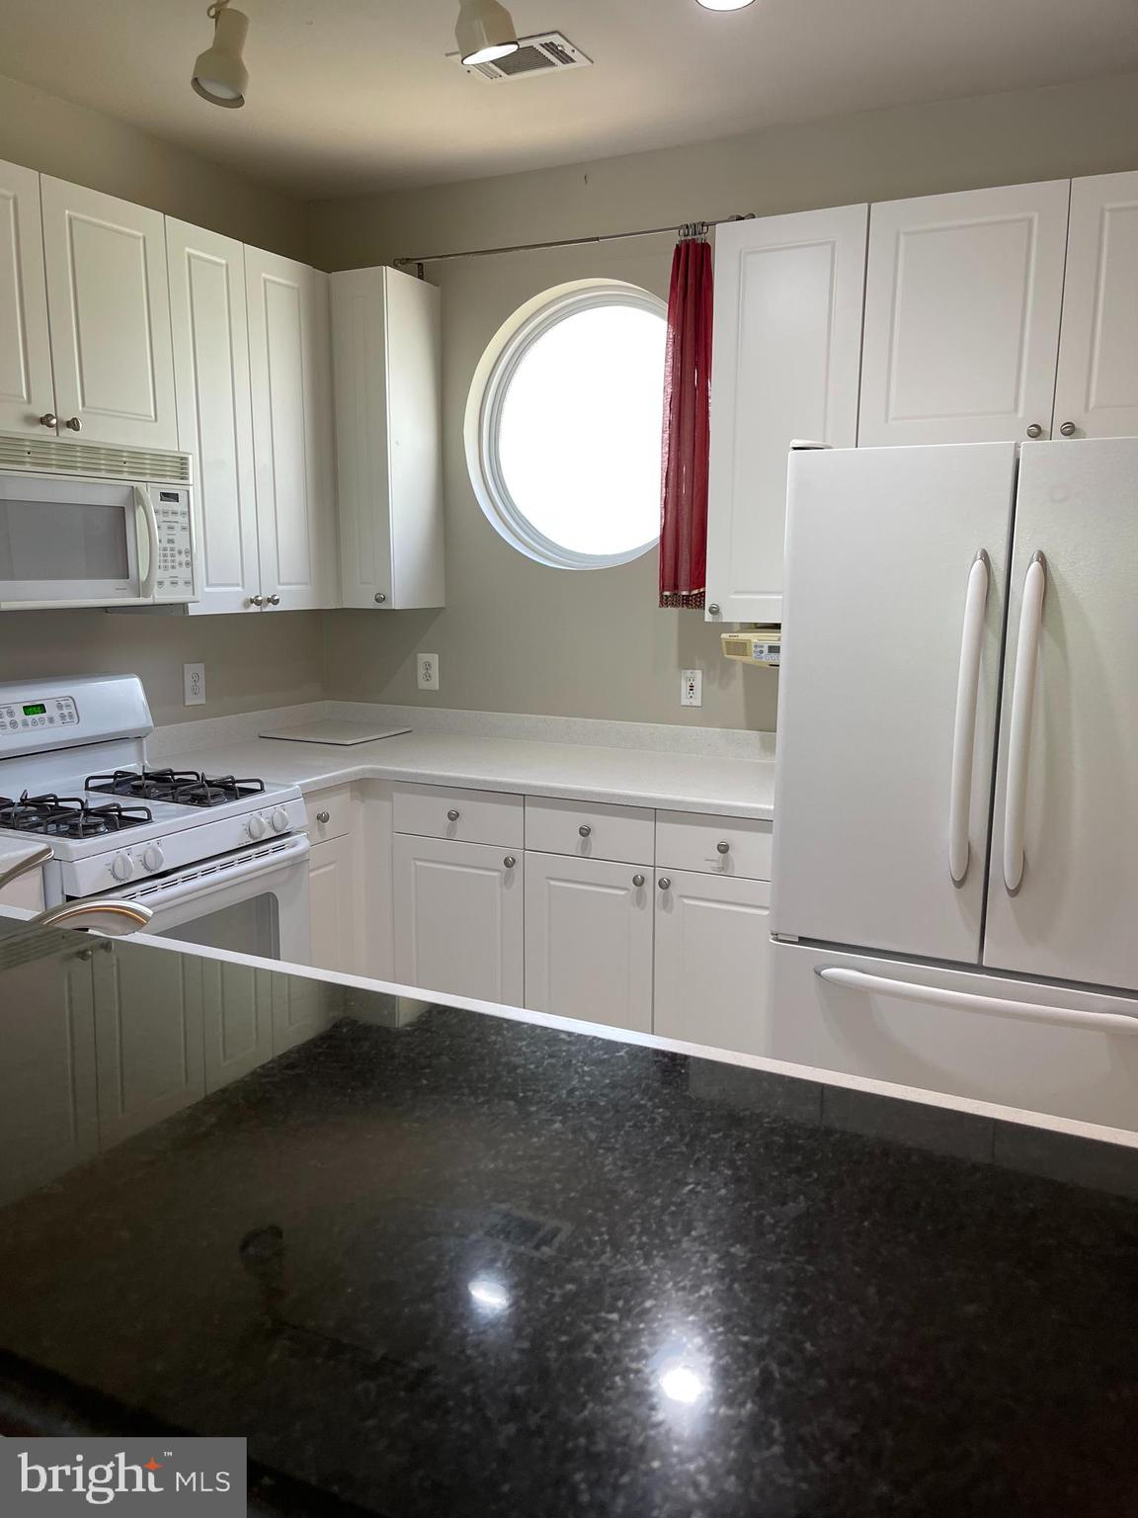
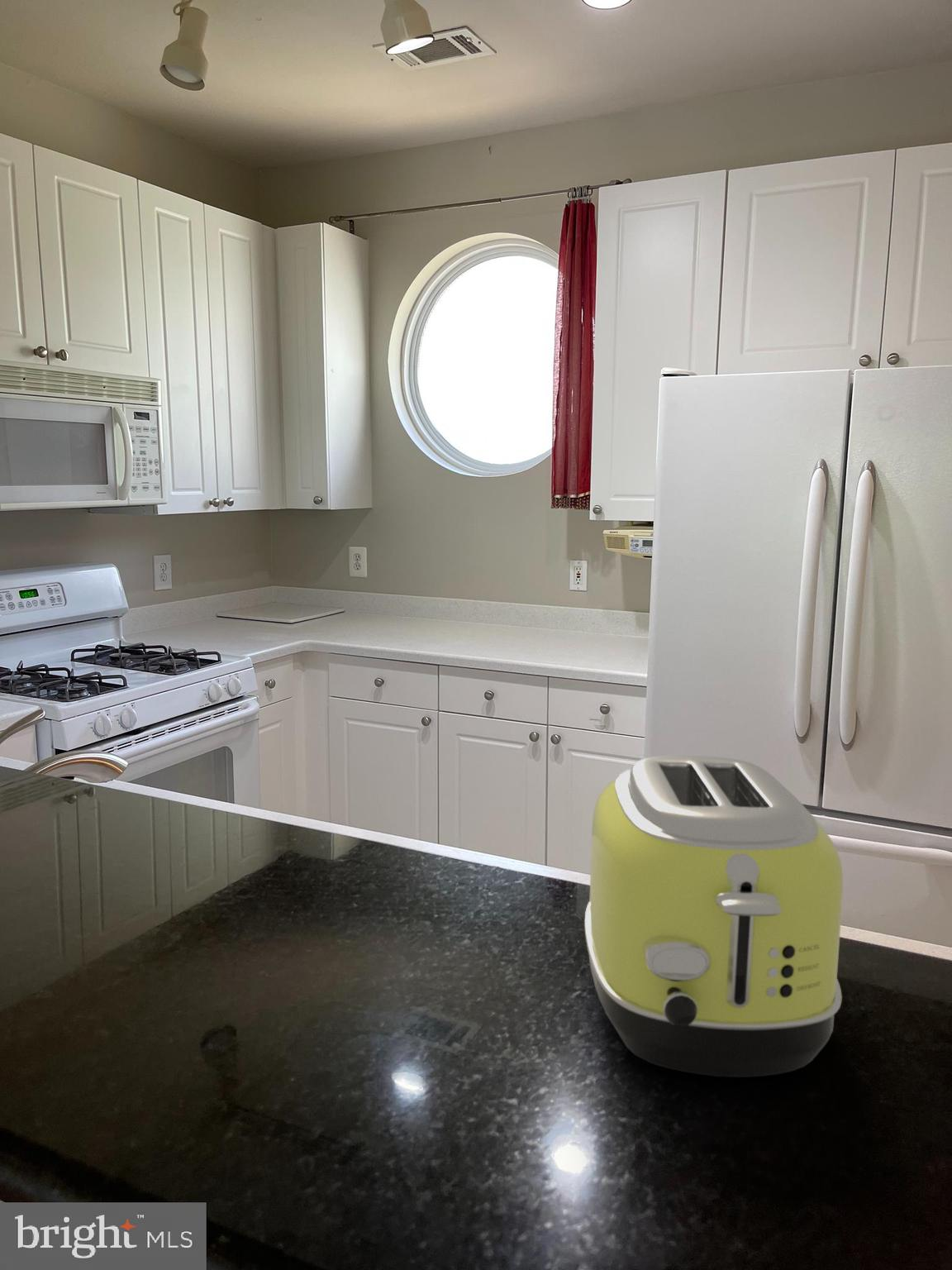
+ toaster [583,755,844,1078]
